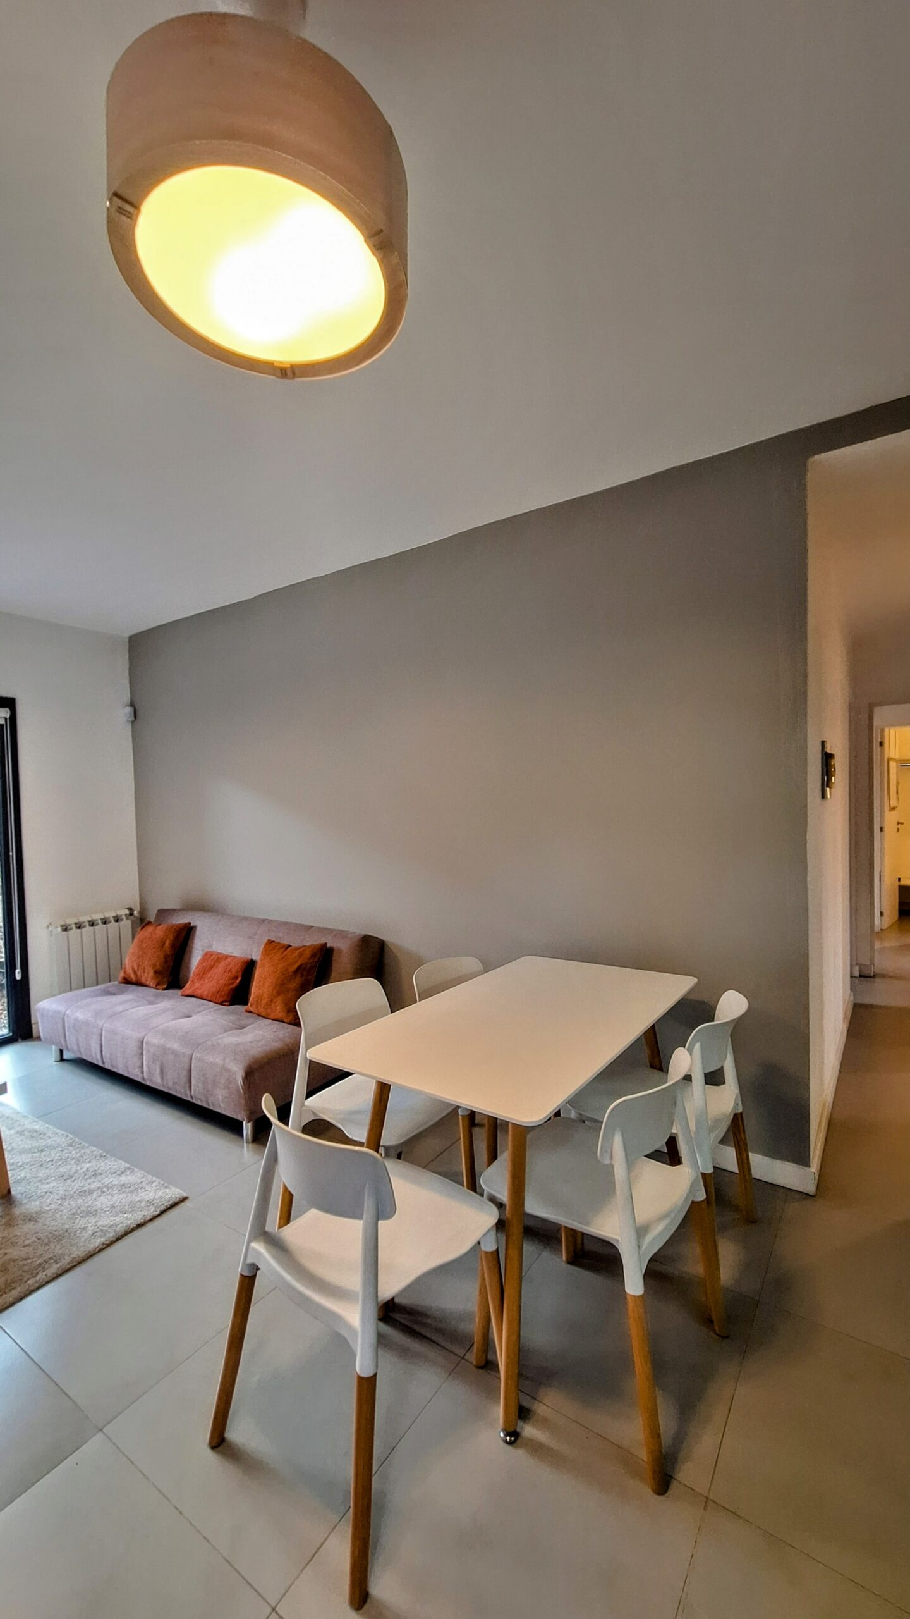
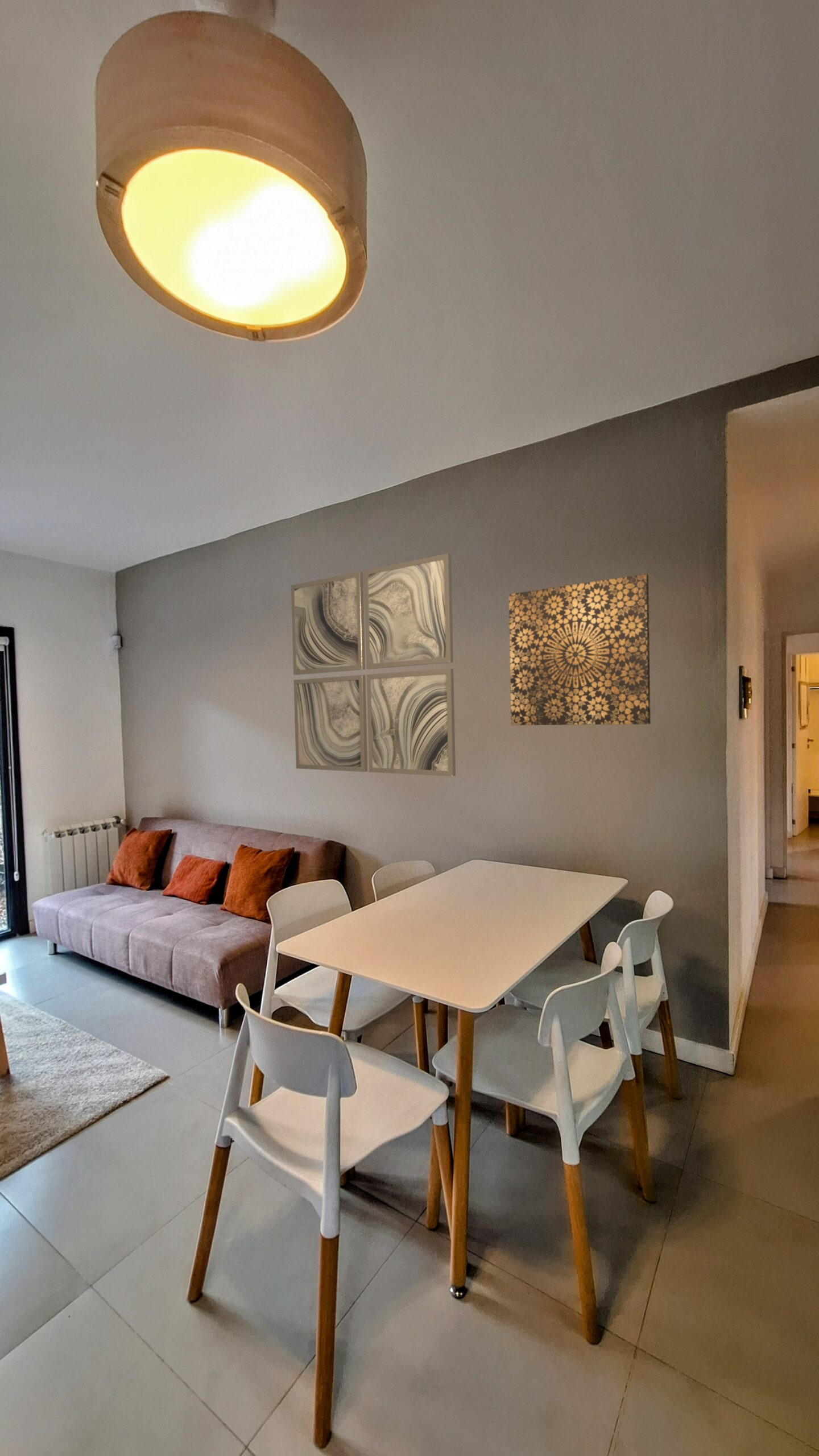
+ wall art [508,573,651,726]
+ wall art [291,553,456,777]
